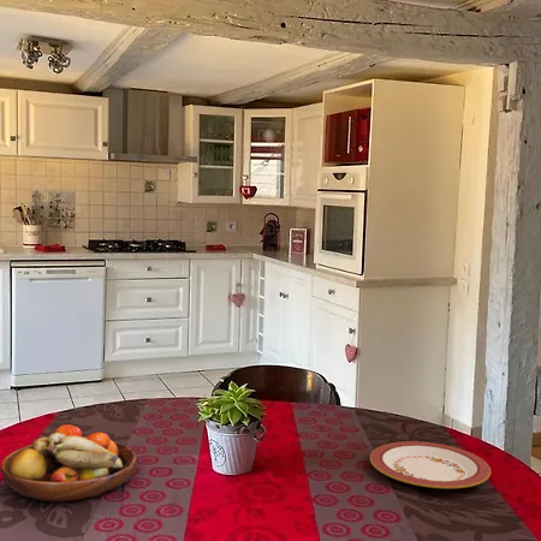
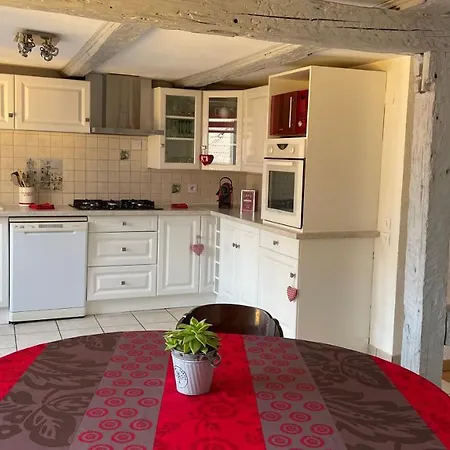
- plate [369,440,492,489]
- fruit bowl [0,423,137,504]
